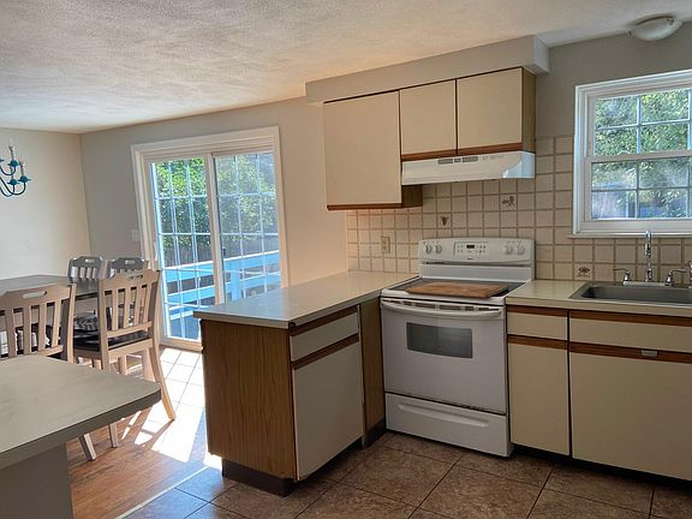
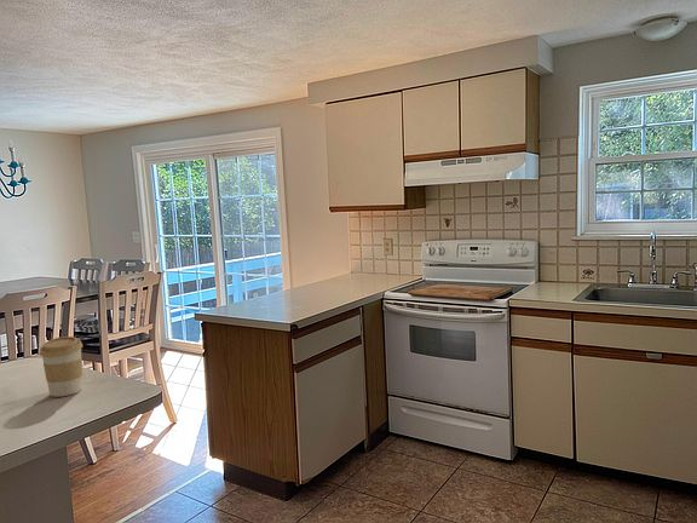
+ coffee cup [39,335,83,398]
